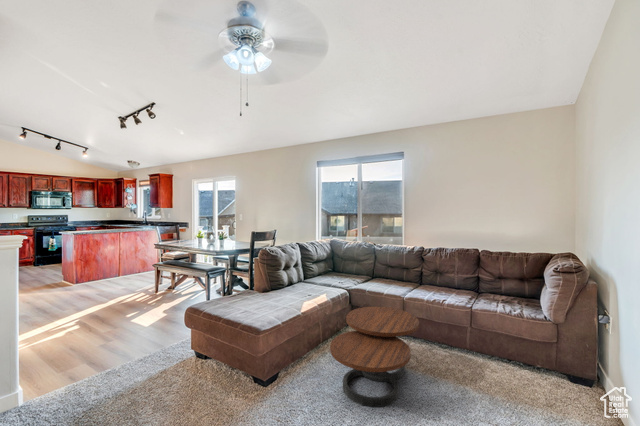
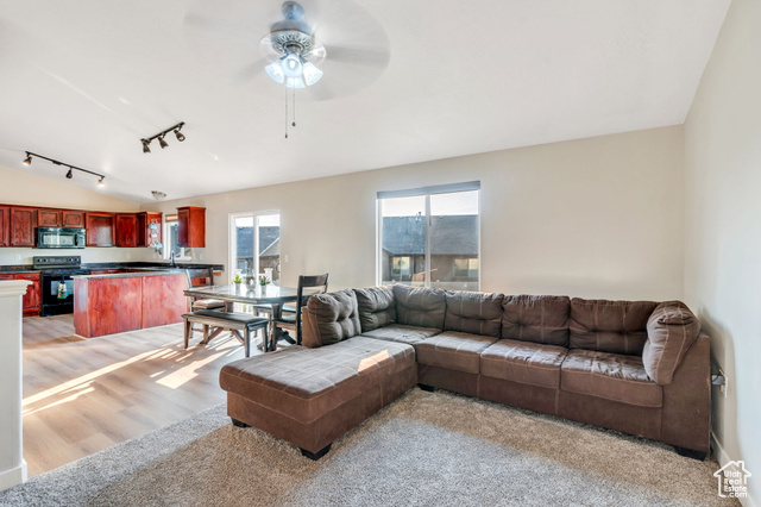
- coffee table [329,306,420,408]
